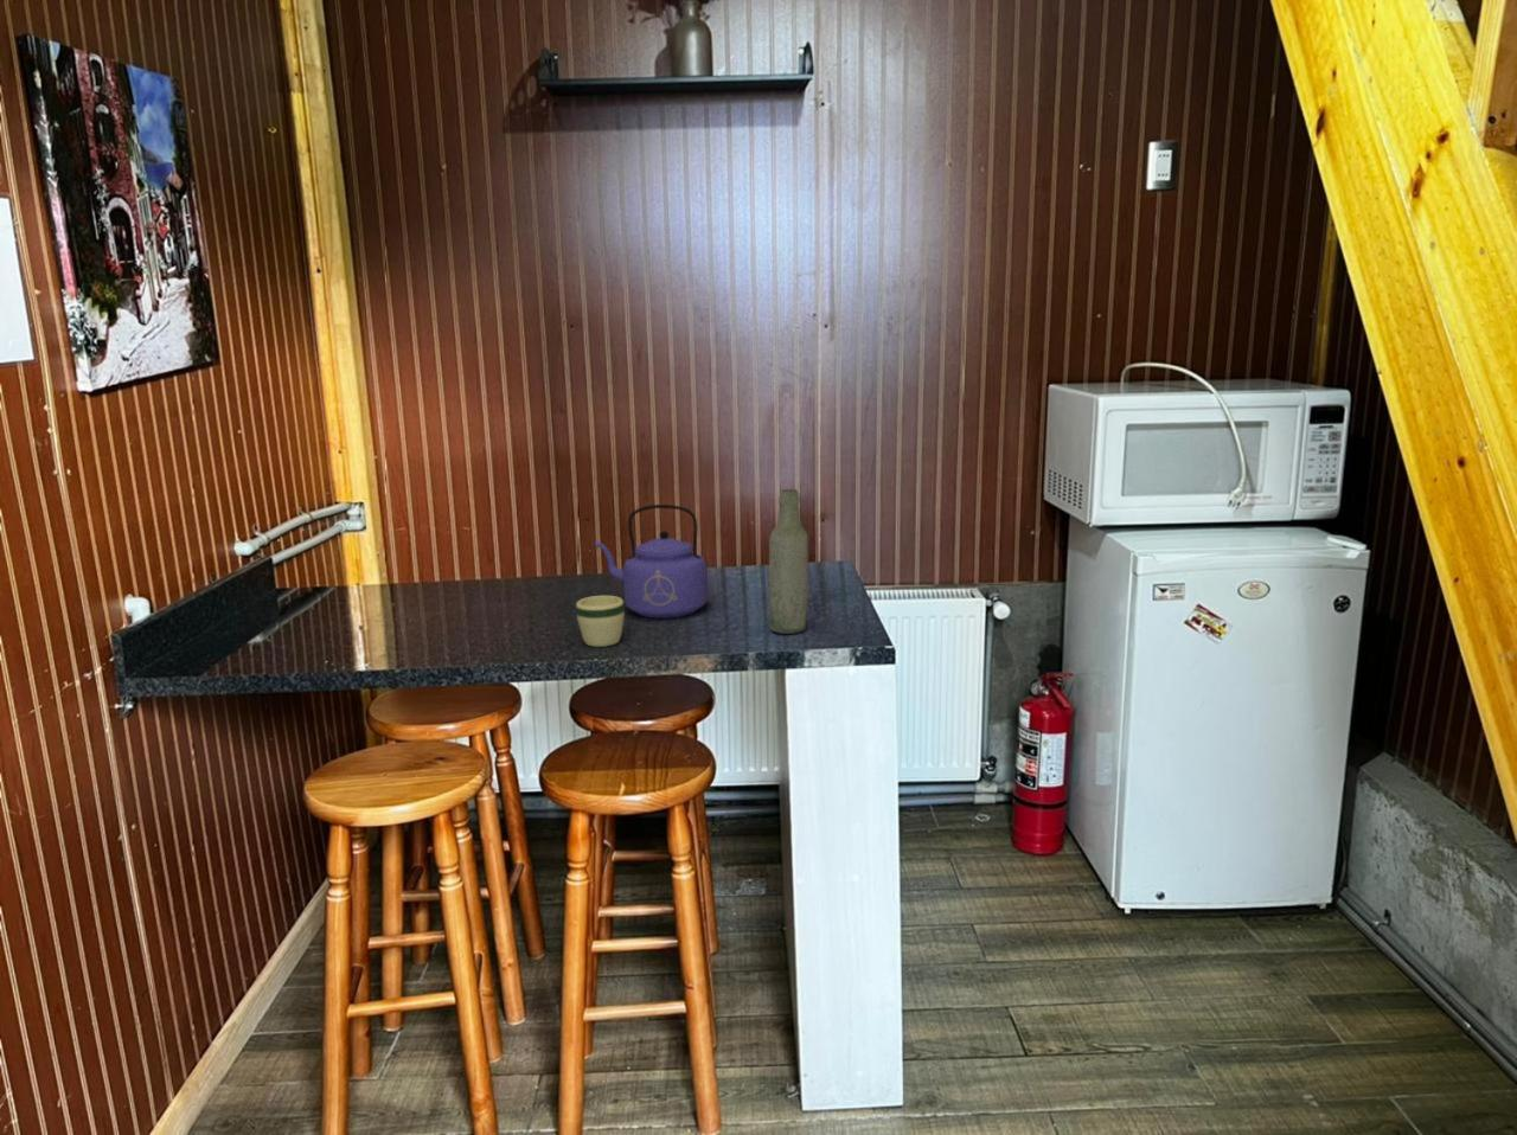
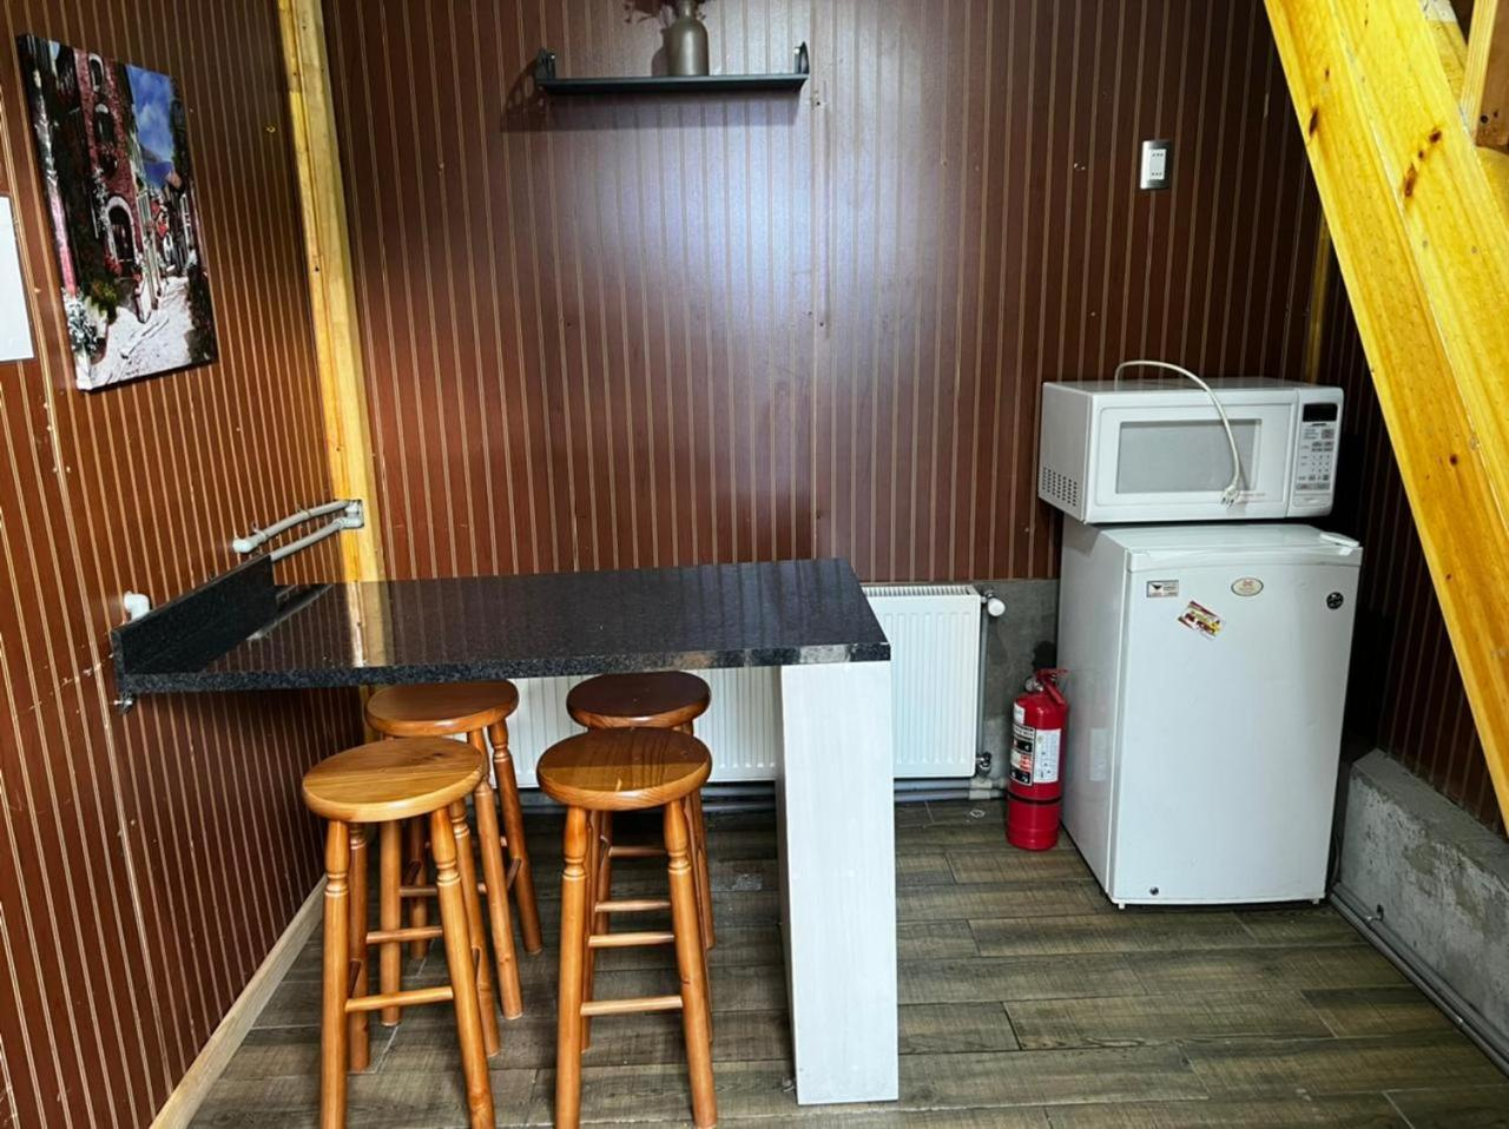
- bottle [768,488,810,635]
- kettle [594,503,710,620]
- mug [575,595,626,649]
